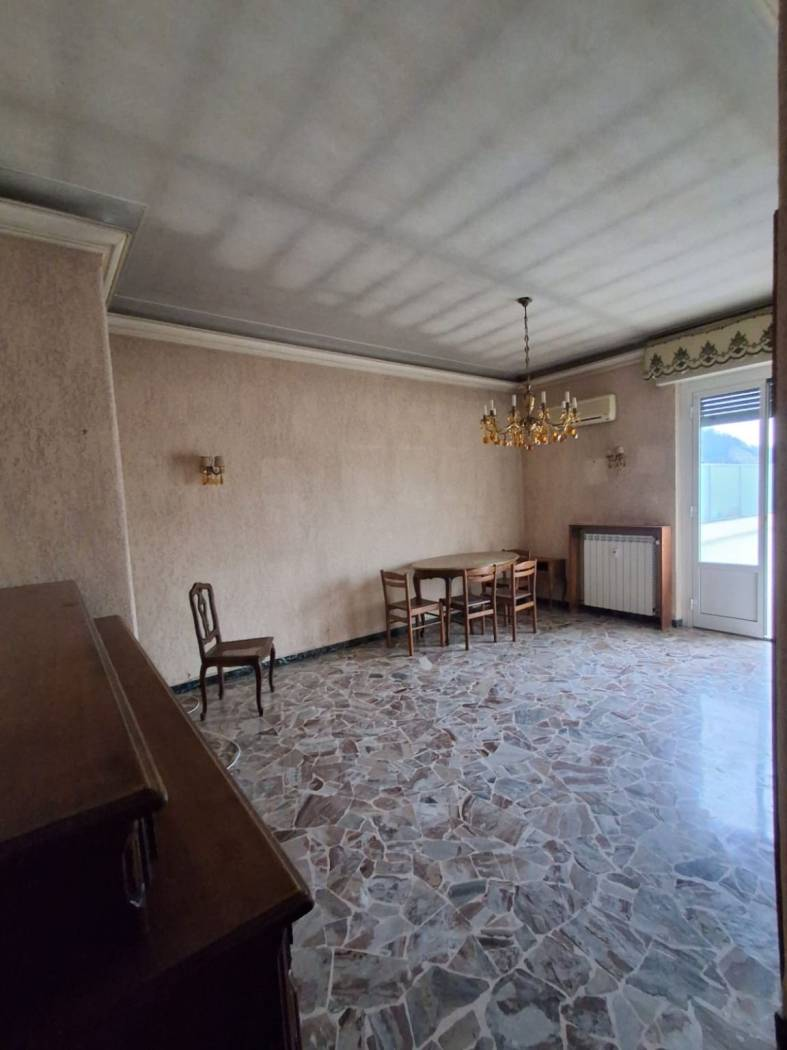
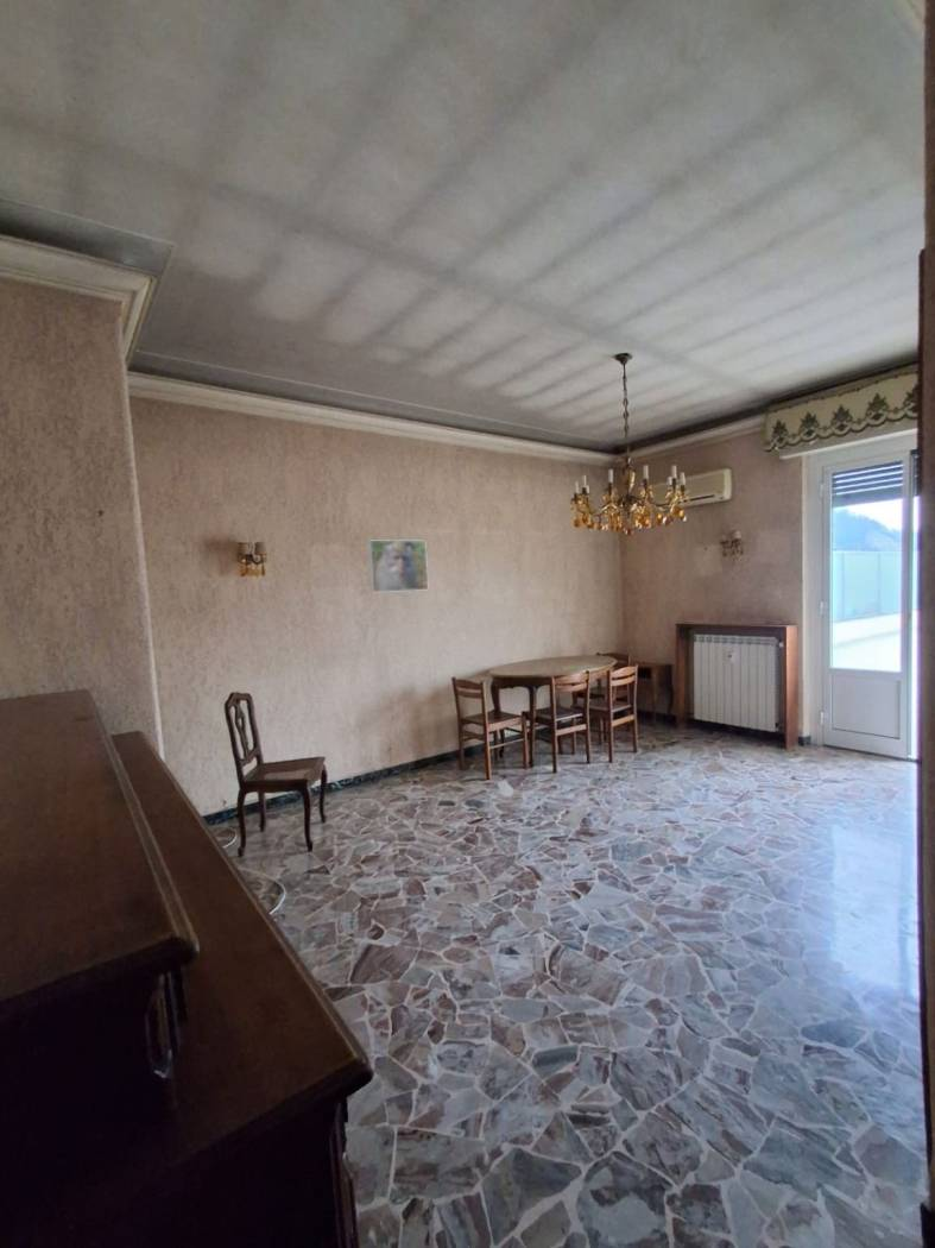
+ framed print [367,538,430,593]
